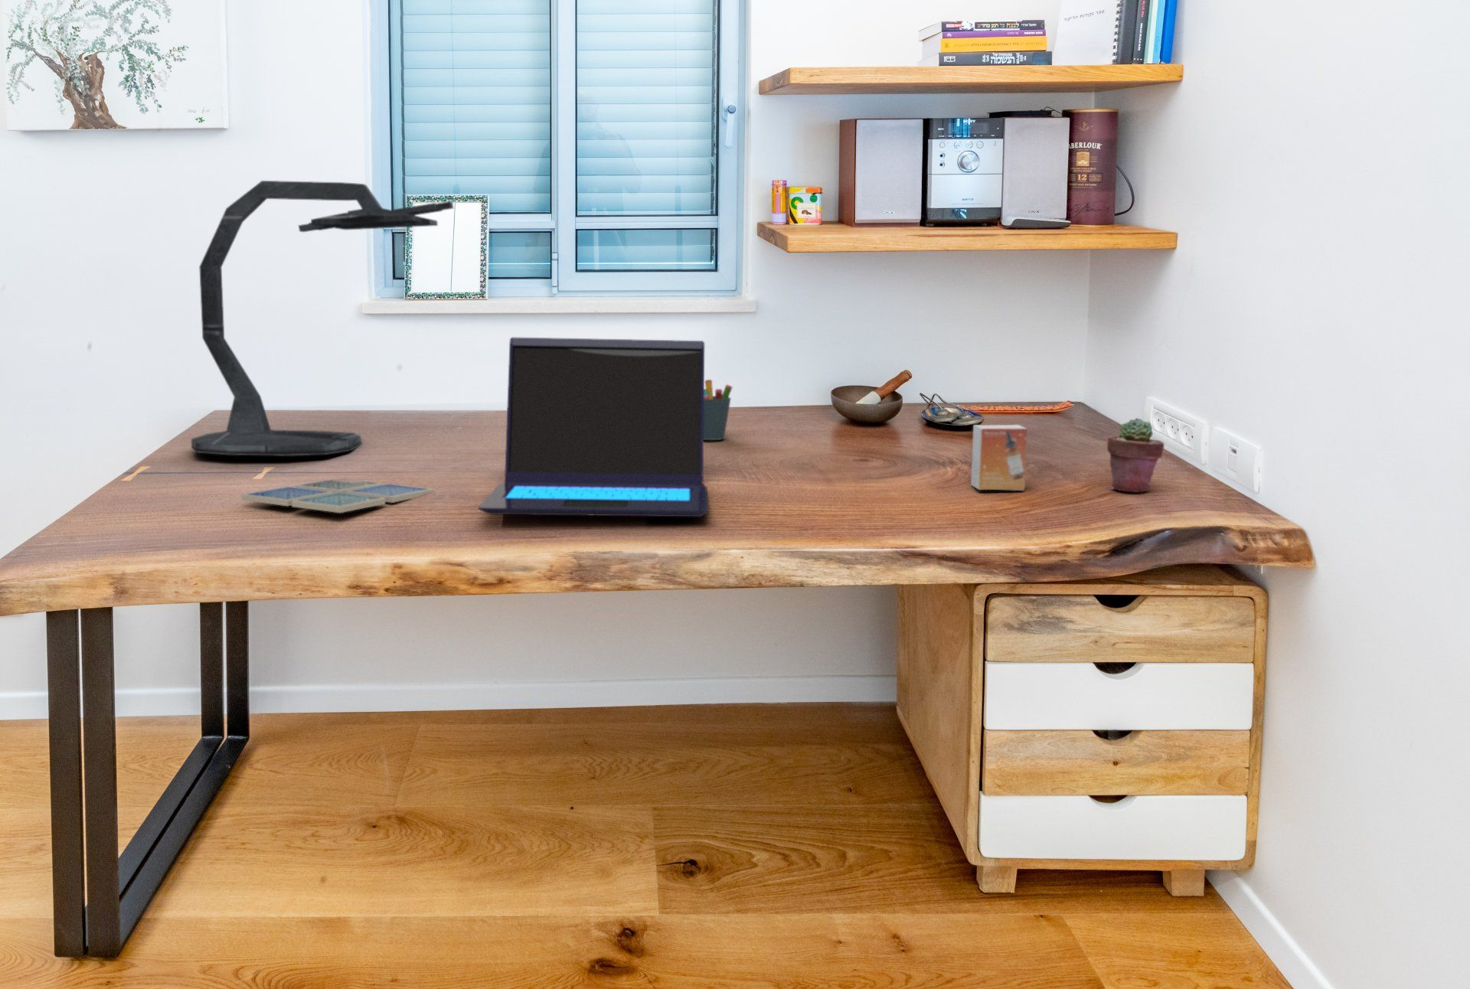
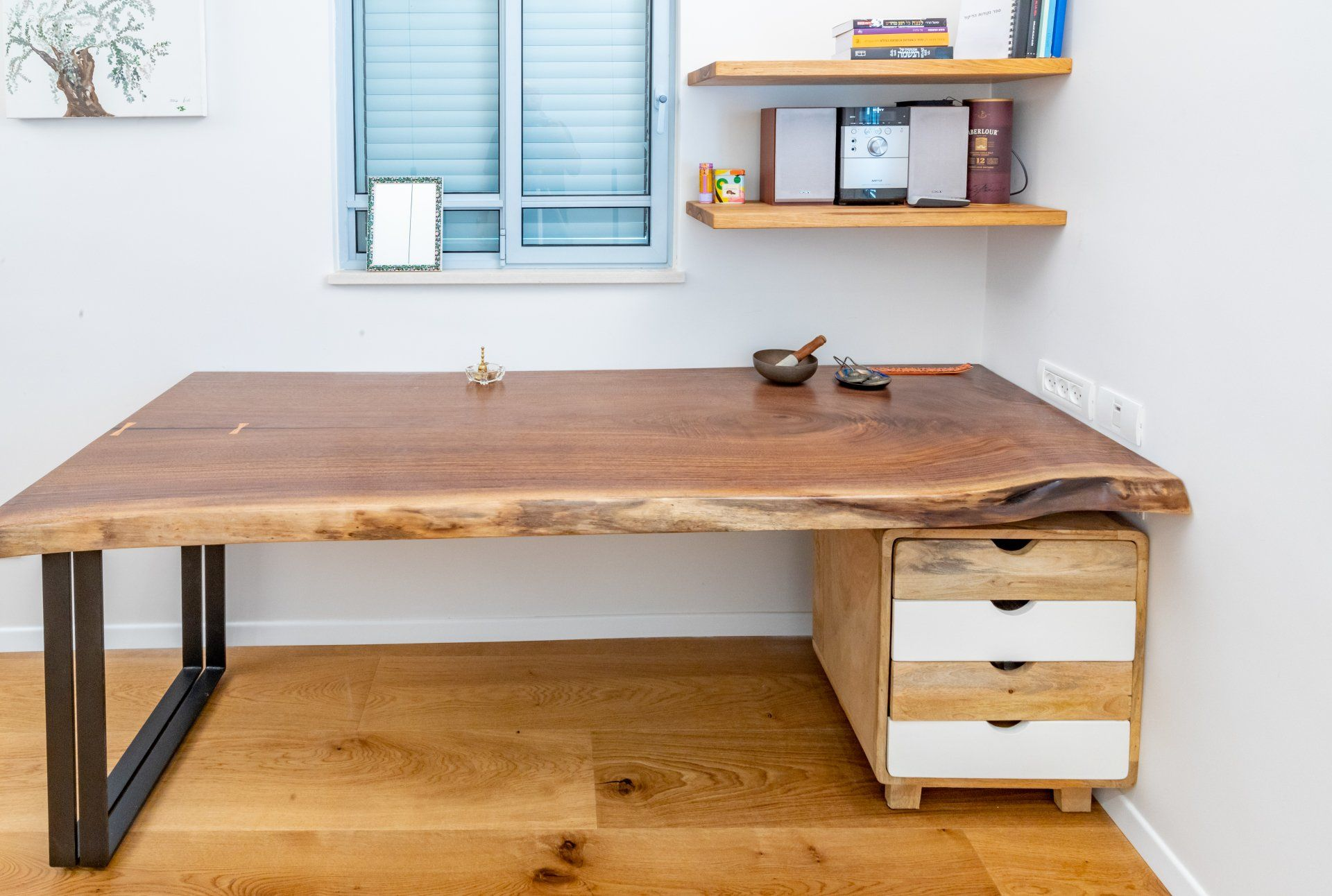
- laptop [477,337,710,518]
- potted succulent [1106,417,1165,493]
- pen holder [704,379,734,440]
- small box [970,424,1029,491]
- drink coaster [241,478,434,513]
- desk lamp [191,180,454,457]
